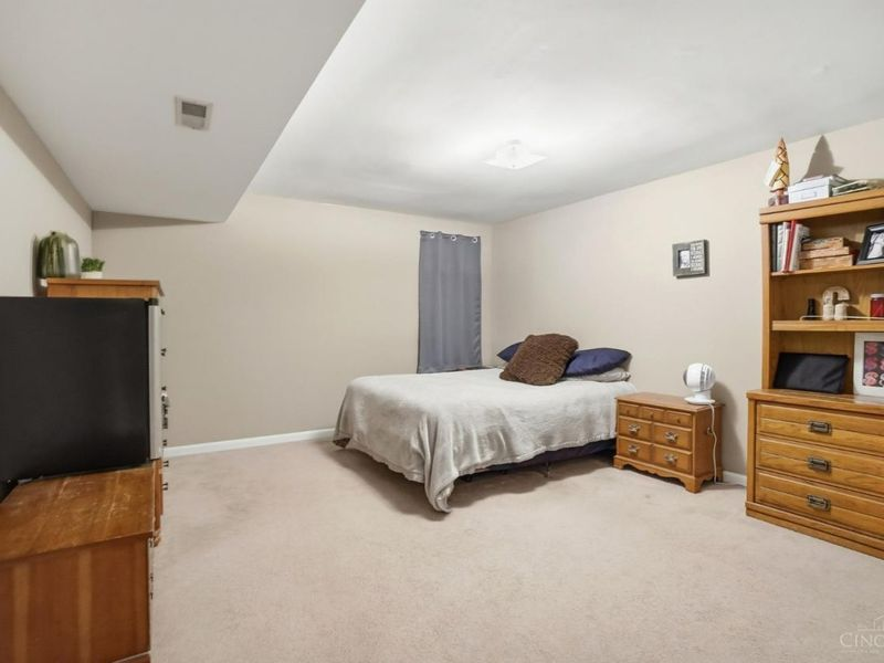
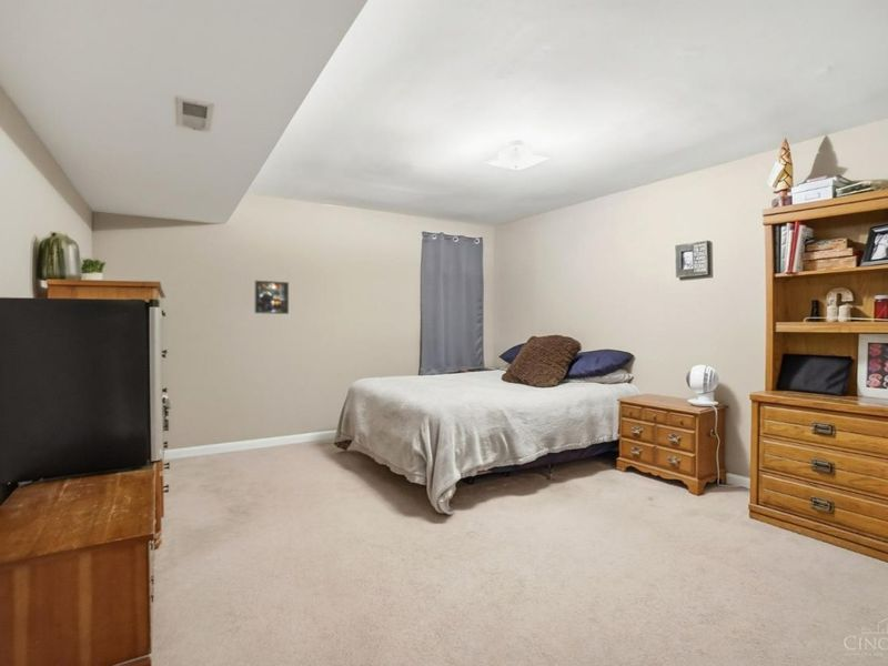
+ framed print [254,280,290,315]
